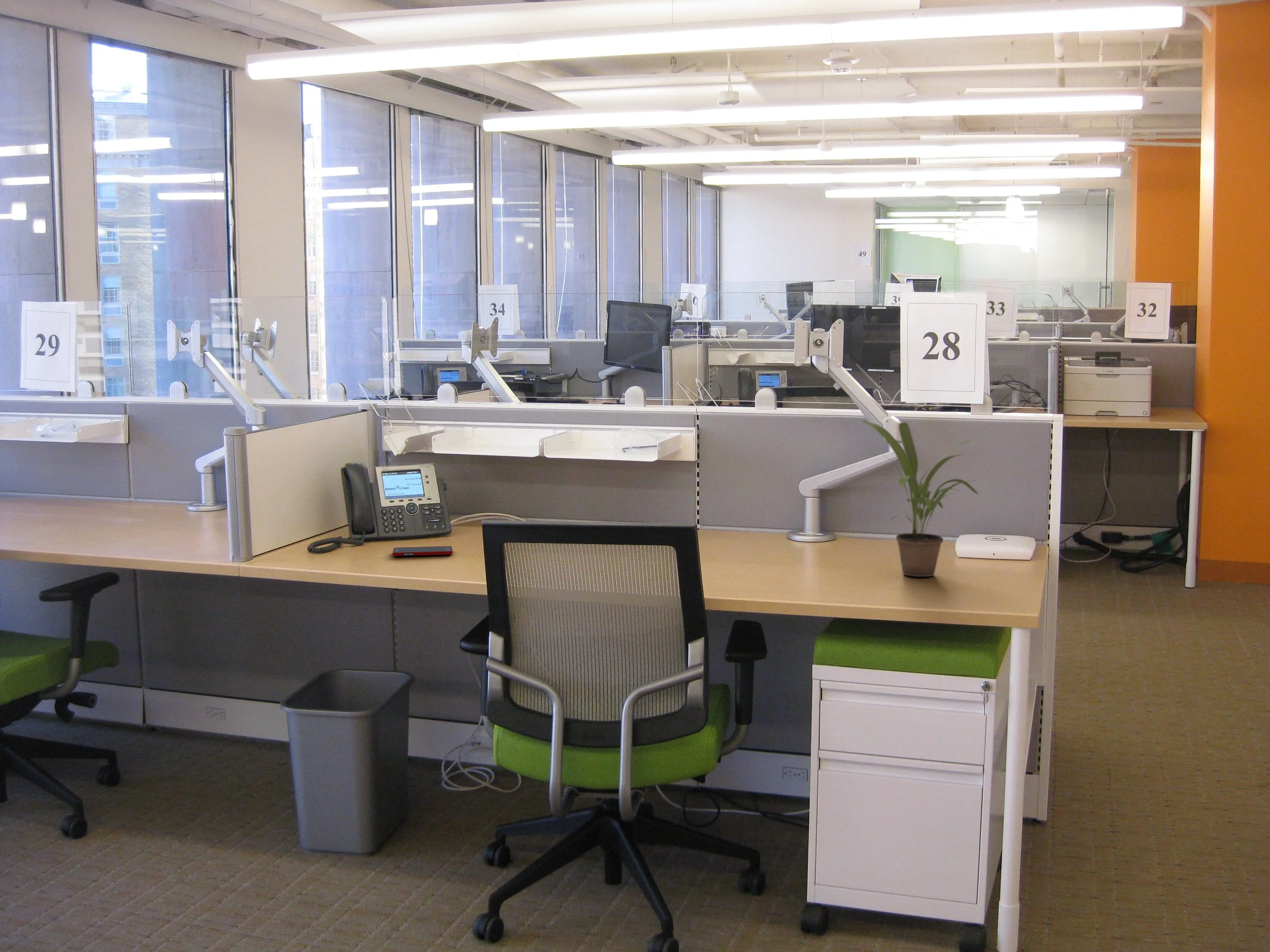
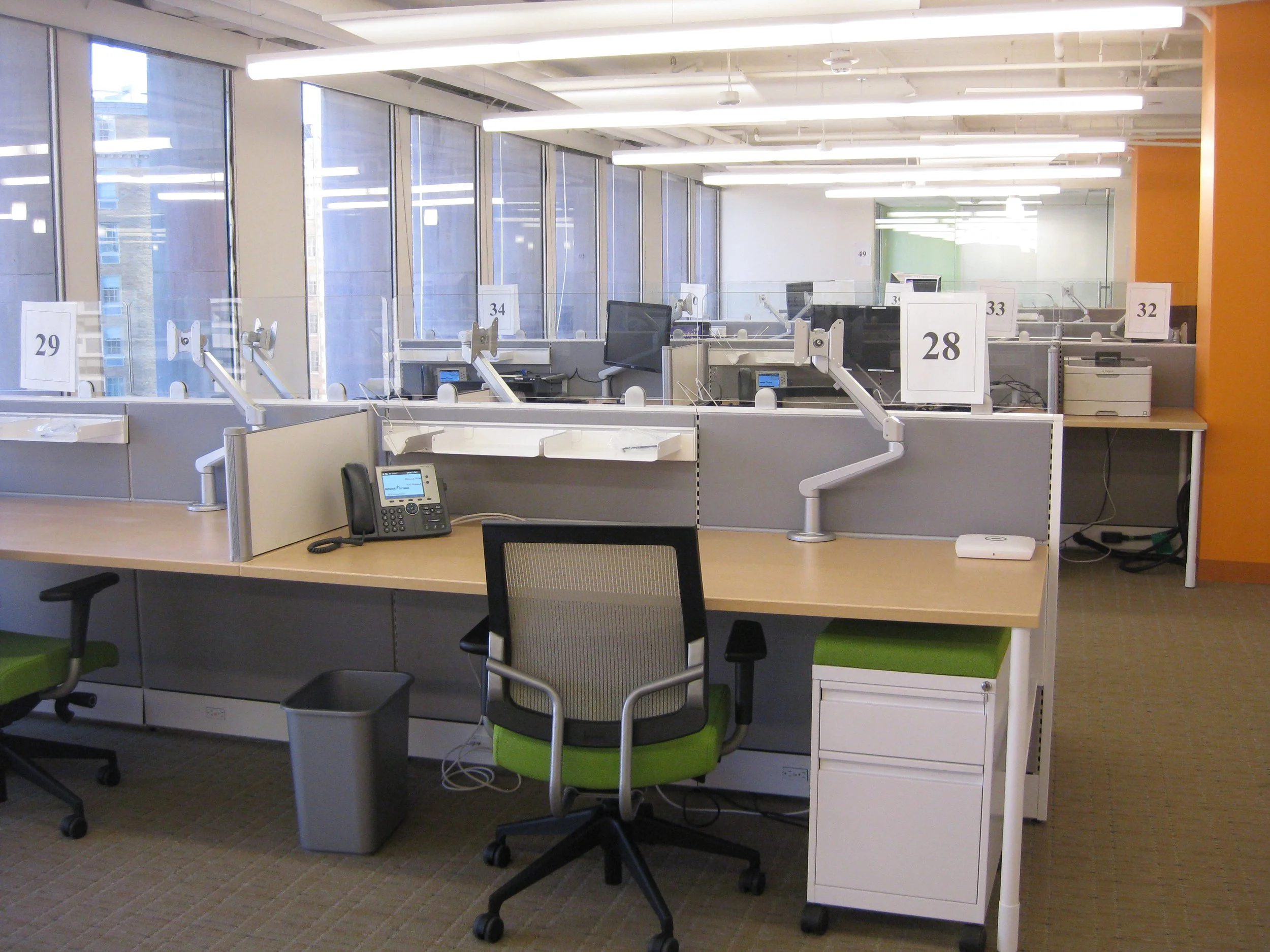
- cell phone [392,546,453,556]
- potted plant [861,419,979,577]
